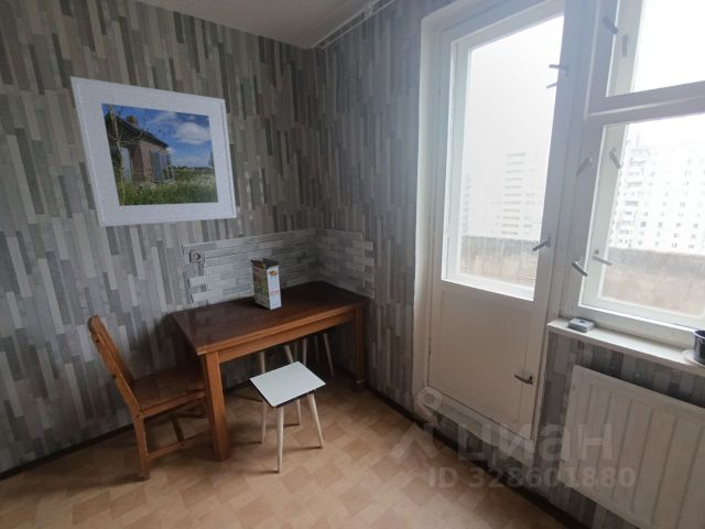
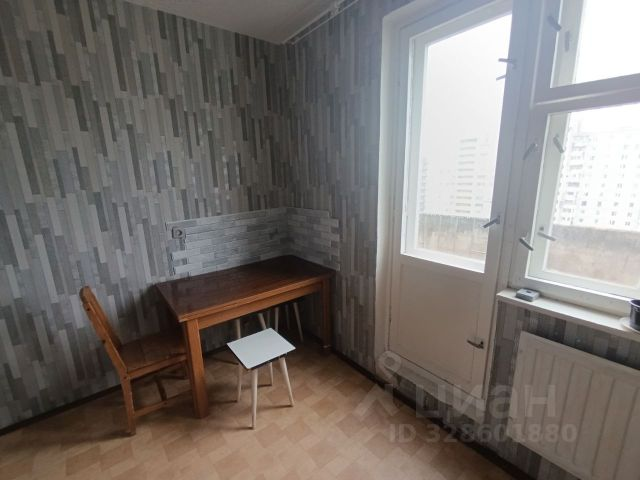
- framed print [69,75,238,228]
- cereal box [249,257,282,311]
